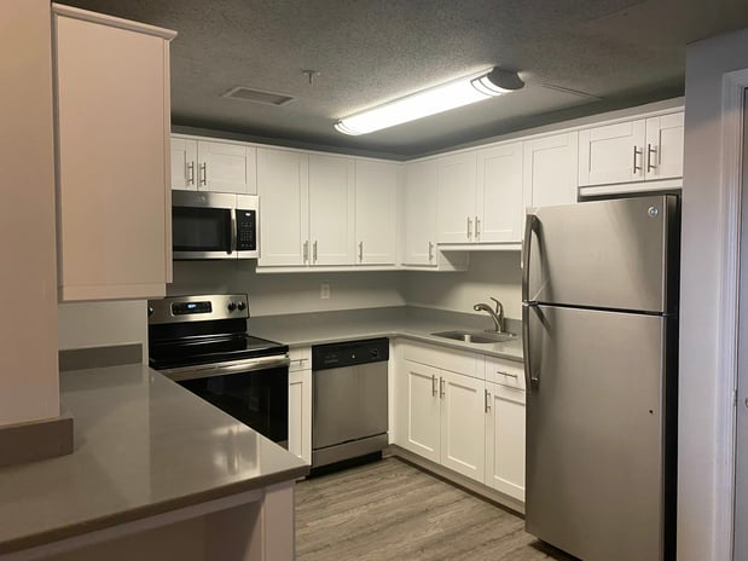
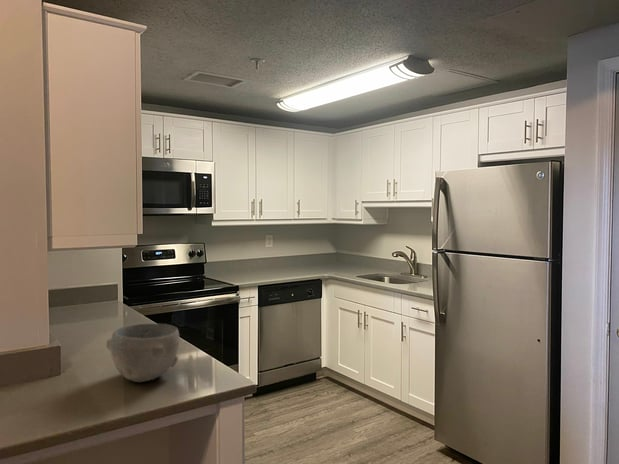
+ bowl [105,323,180,383]
